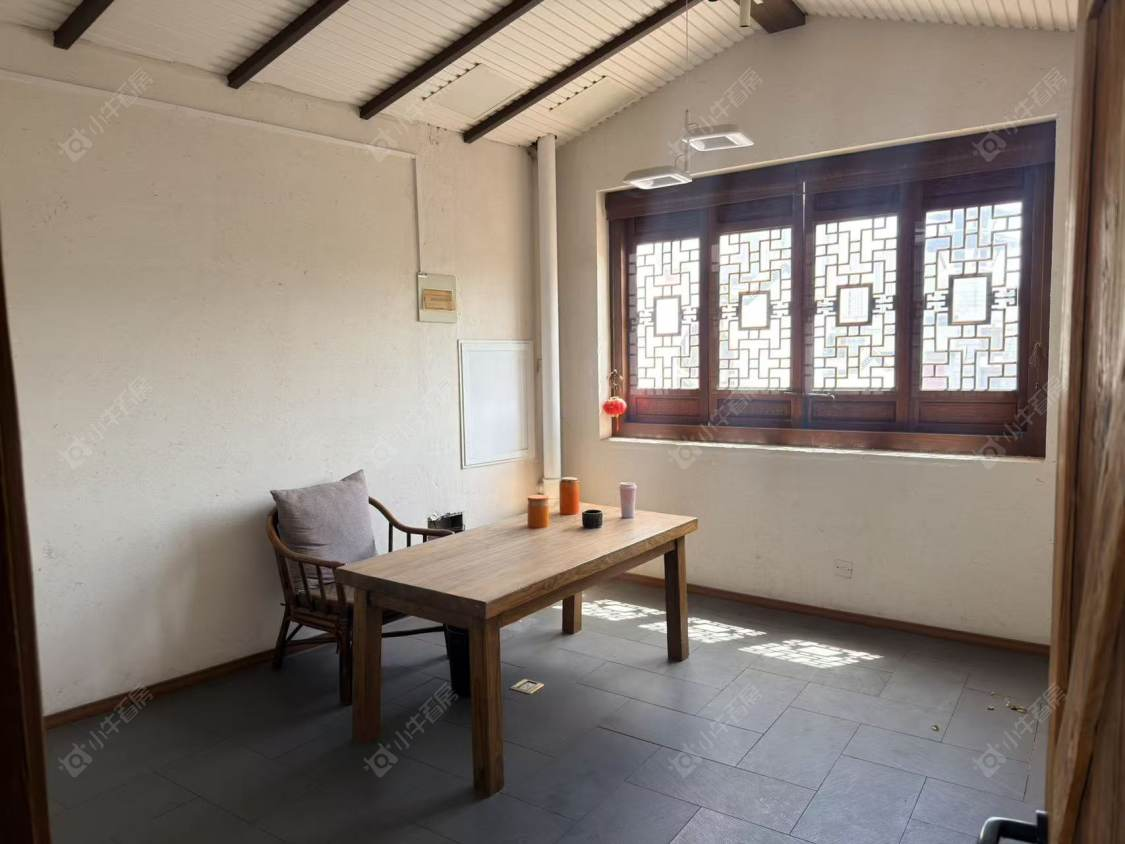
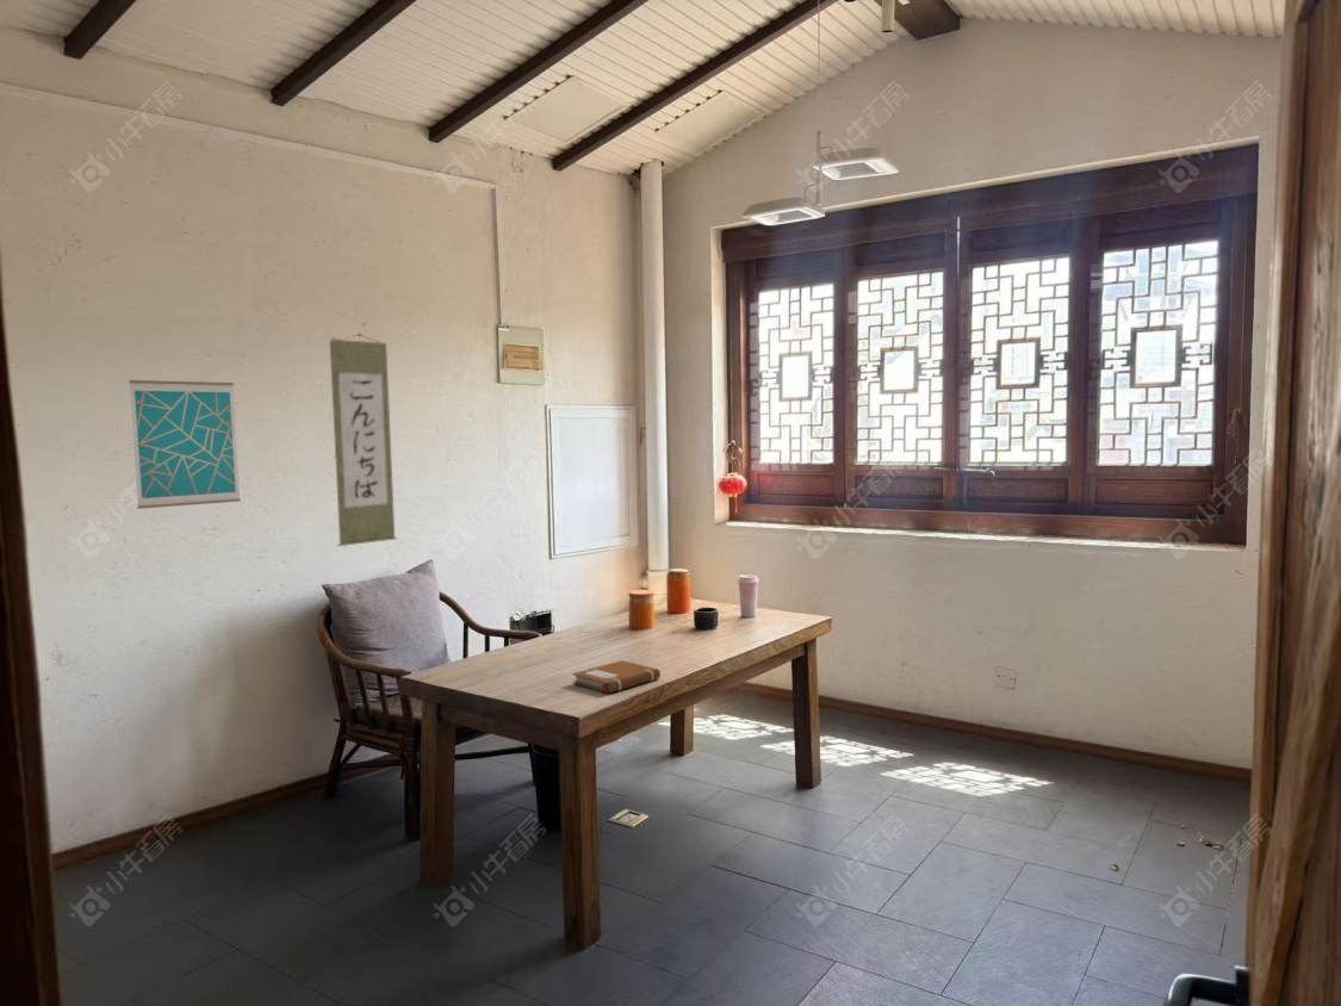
+ wall art [128,379,242,510]
+ notebook [571,659,662,694]
+ wall scroll [329,333,398,547]
